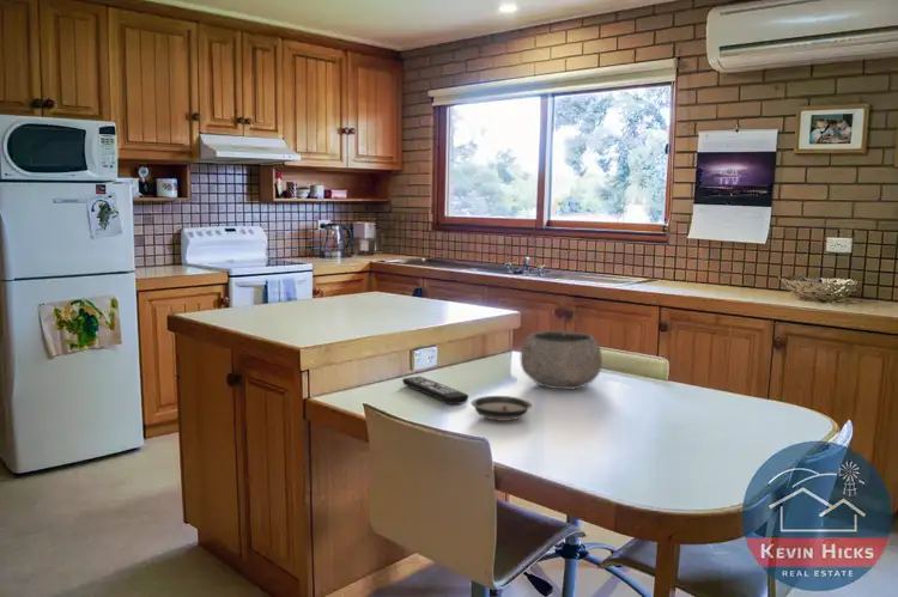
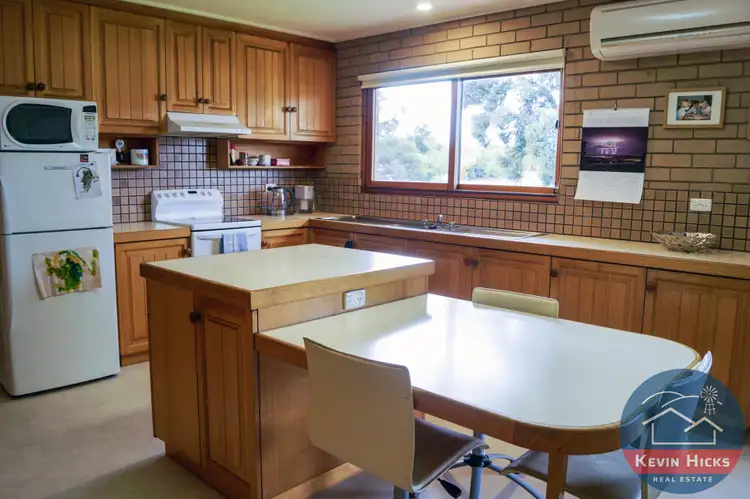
- saucer [471,395,533,422]
- bowl [520,330,603,390]
- remote control [401,376,469,406]
